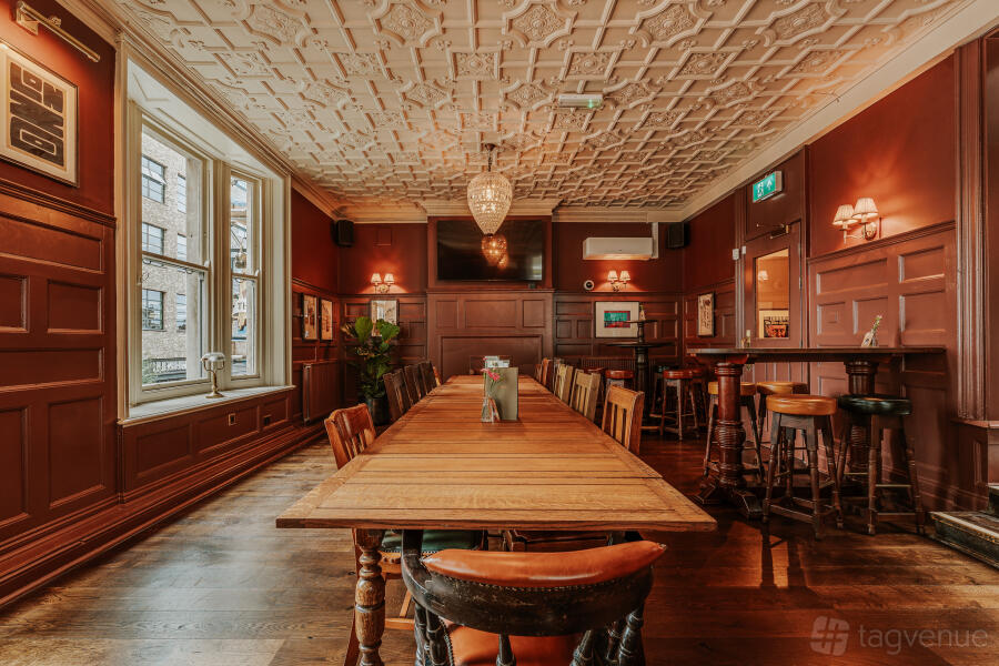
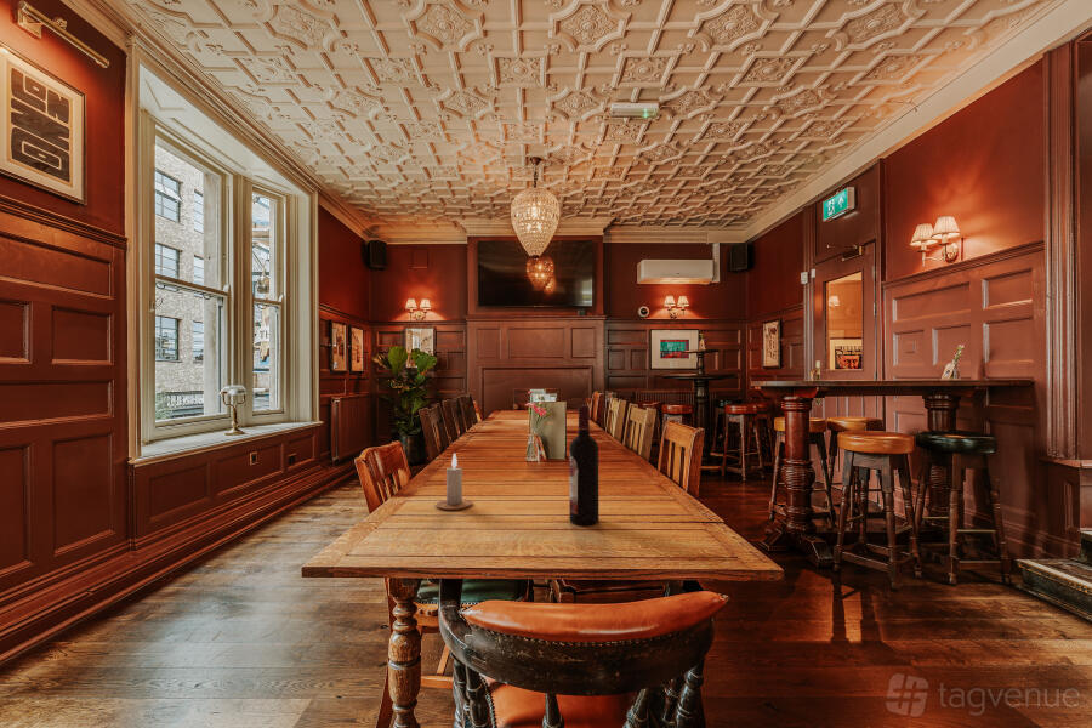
+ candle [434,453,473,511]
+ wine bottle [568,404,601,525]
